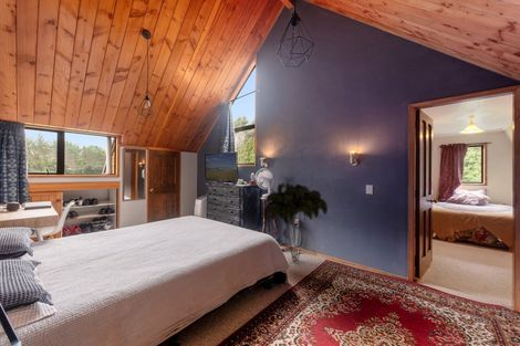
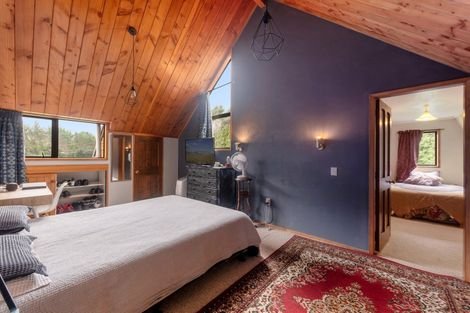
- indoor plant [262,181,329,262]
